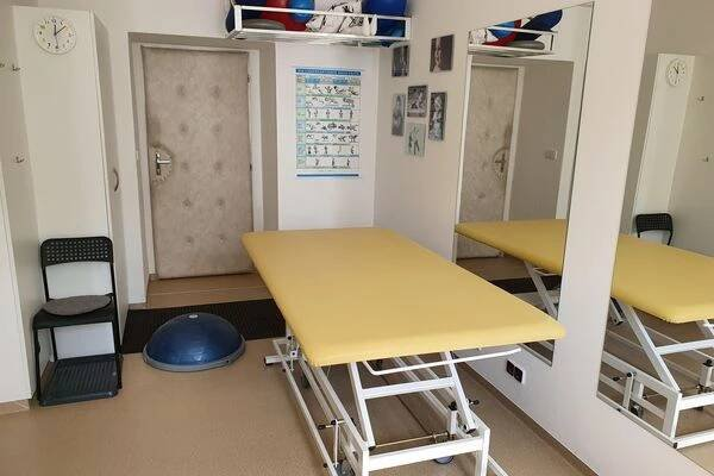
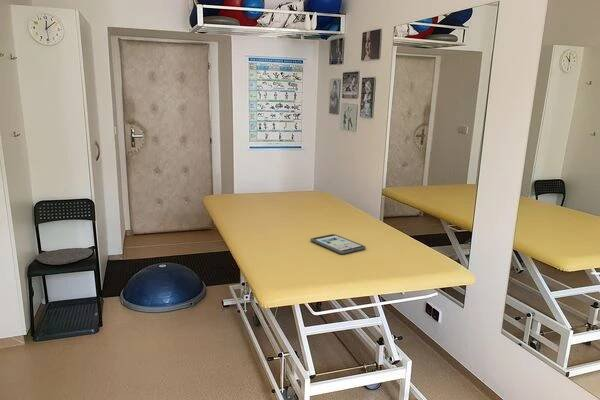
+ tablet [310,233,367,255]
